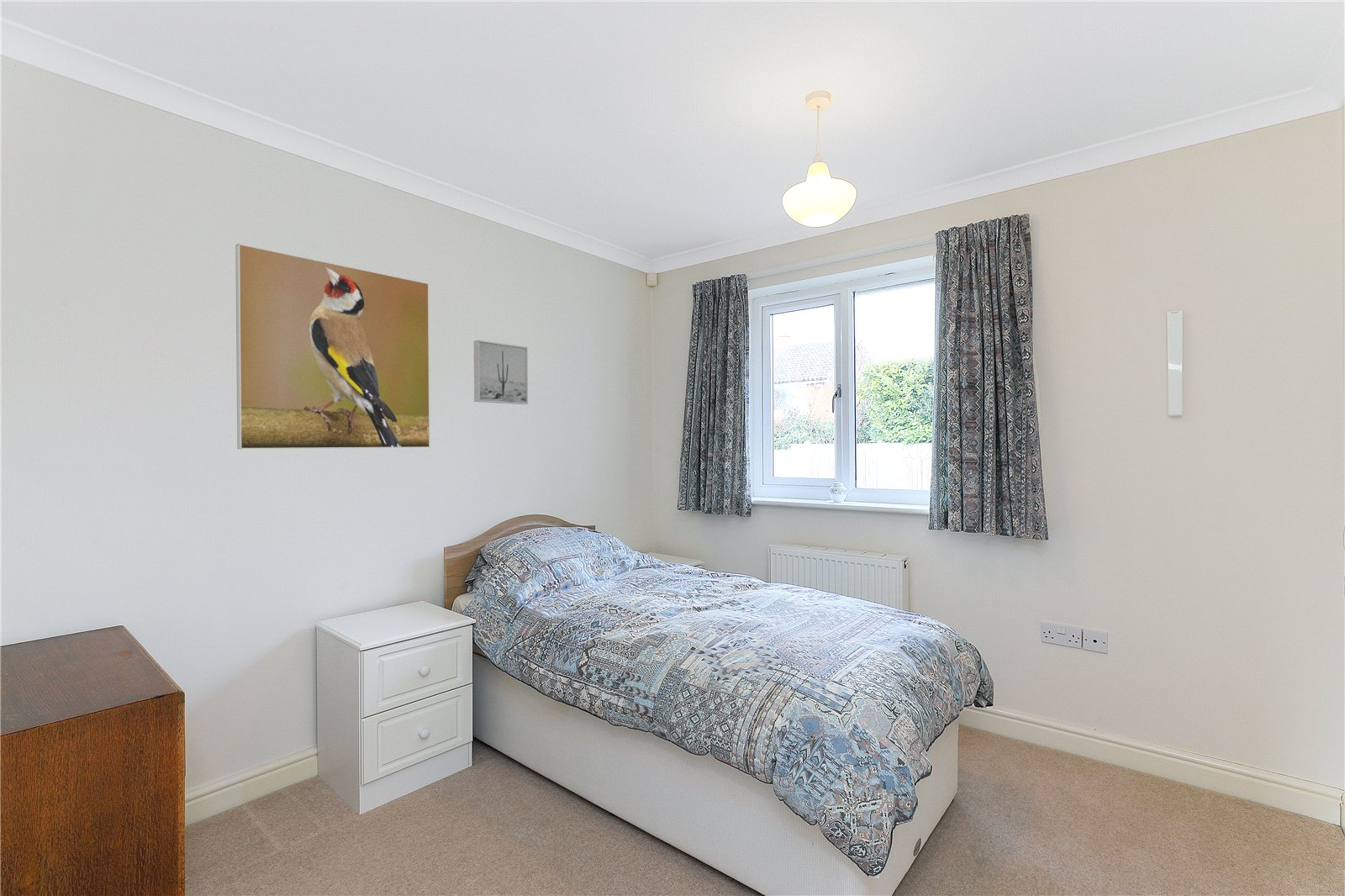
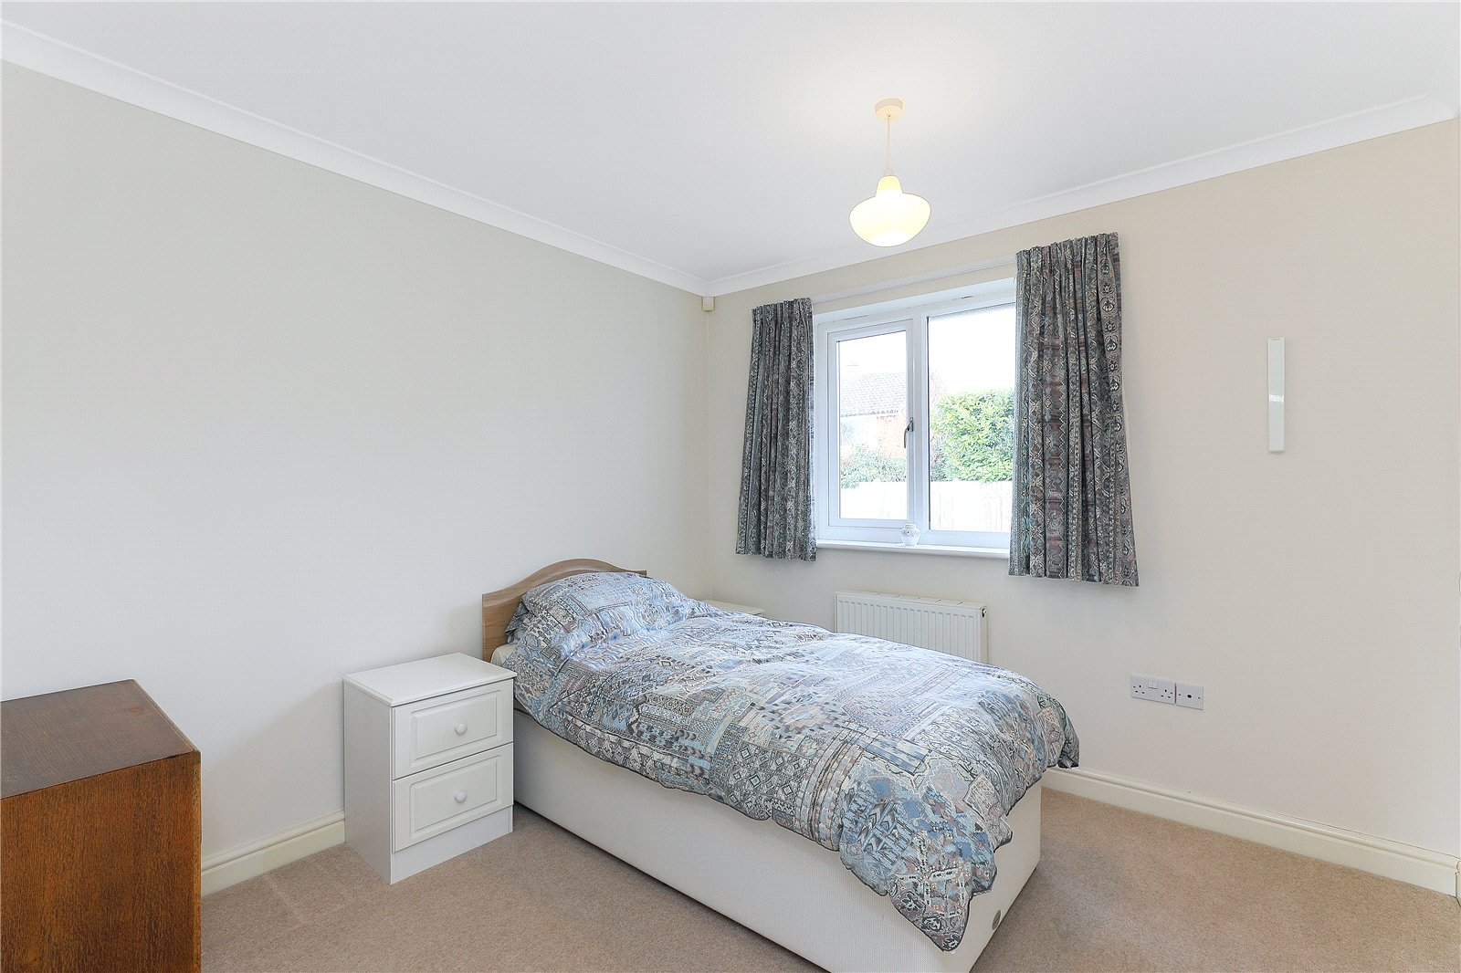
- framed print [235,243,430,450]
- wall art [473,340,529,405]
